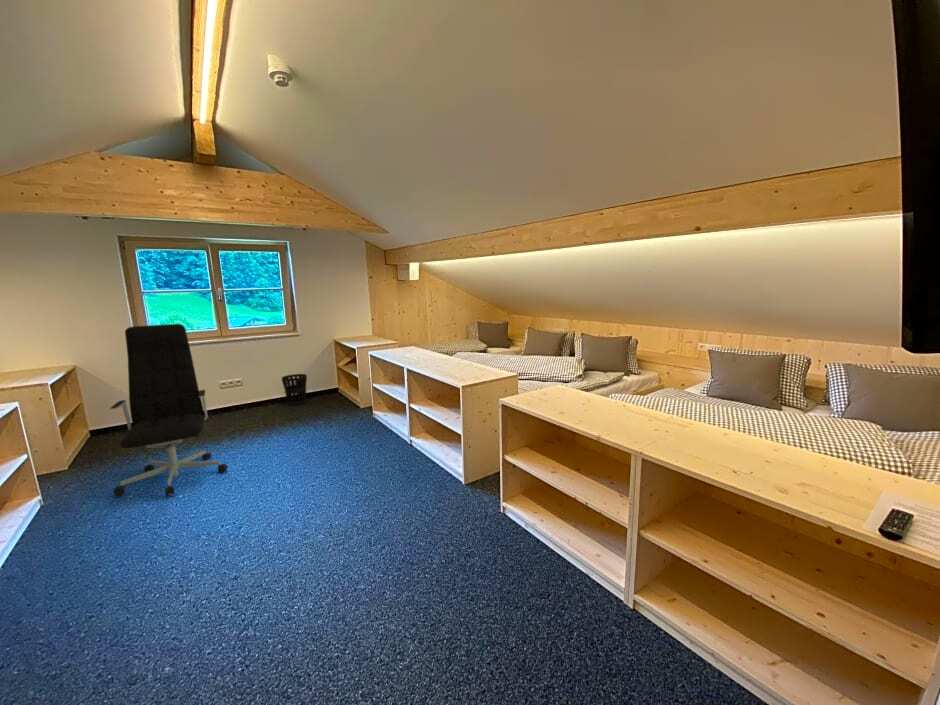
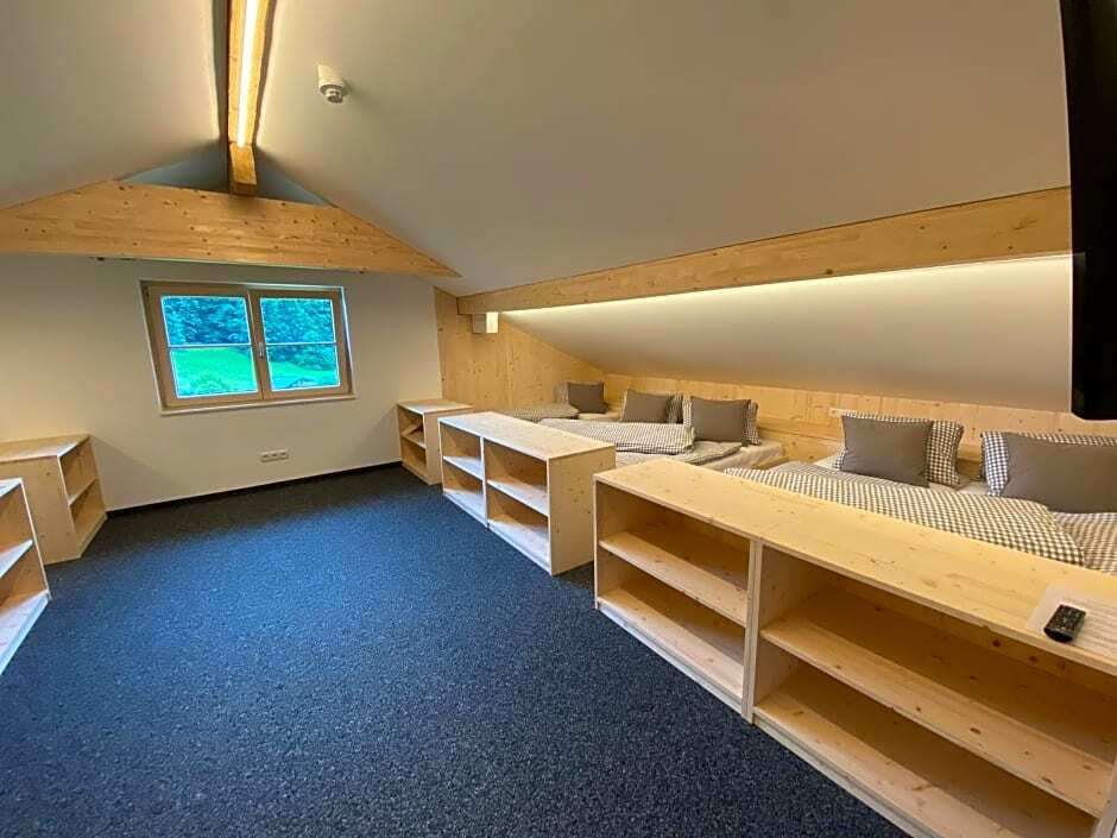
- office chair [109,323,229,497]
- wastebasket [281,373,308,406]
